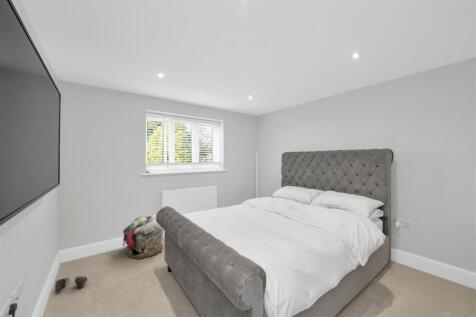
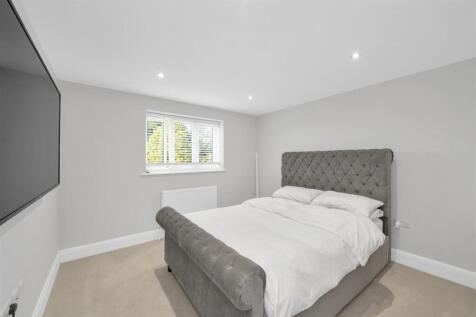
- laundry basket [122,213,164,260]
- shoes [54,275,88,294]
